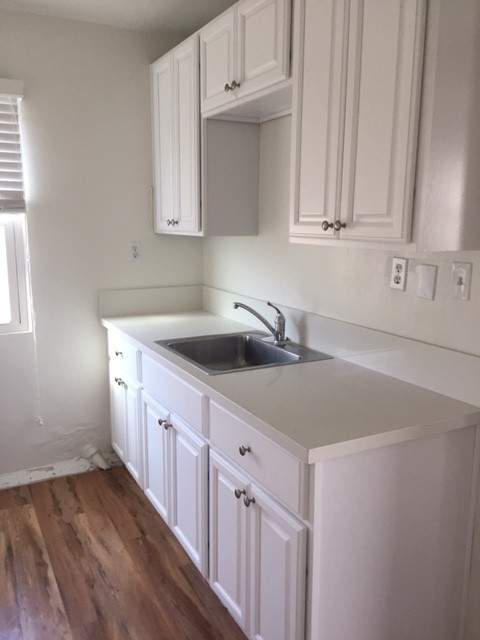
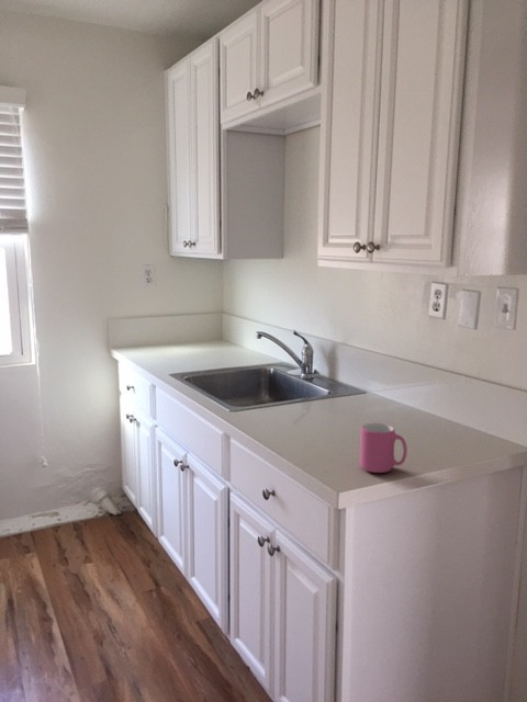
+ mug [359,422,408,474]
